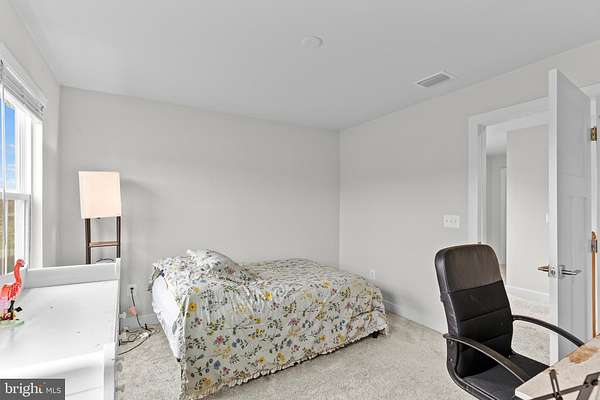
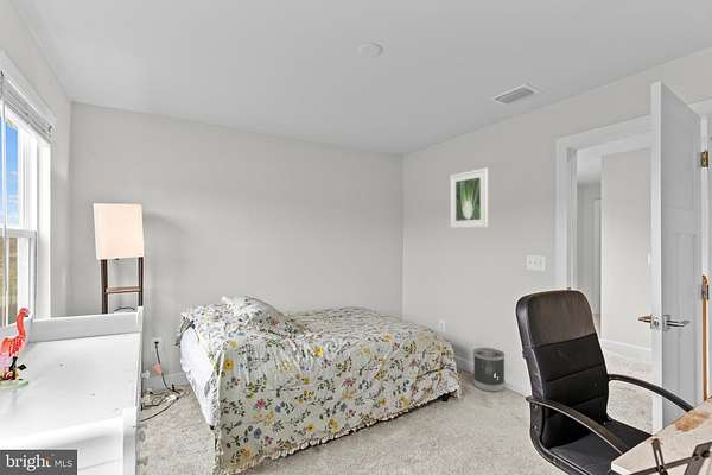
+ wastebasket [472,347,506,393]
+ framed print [450,167,489,229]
